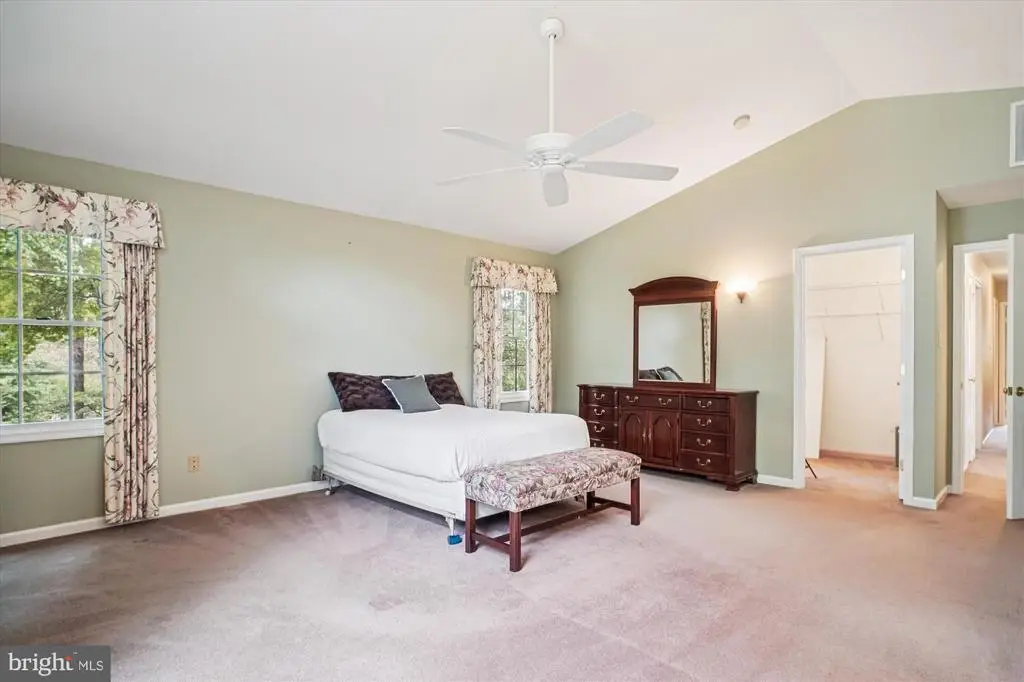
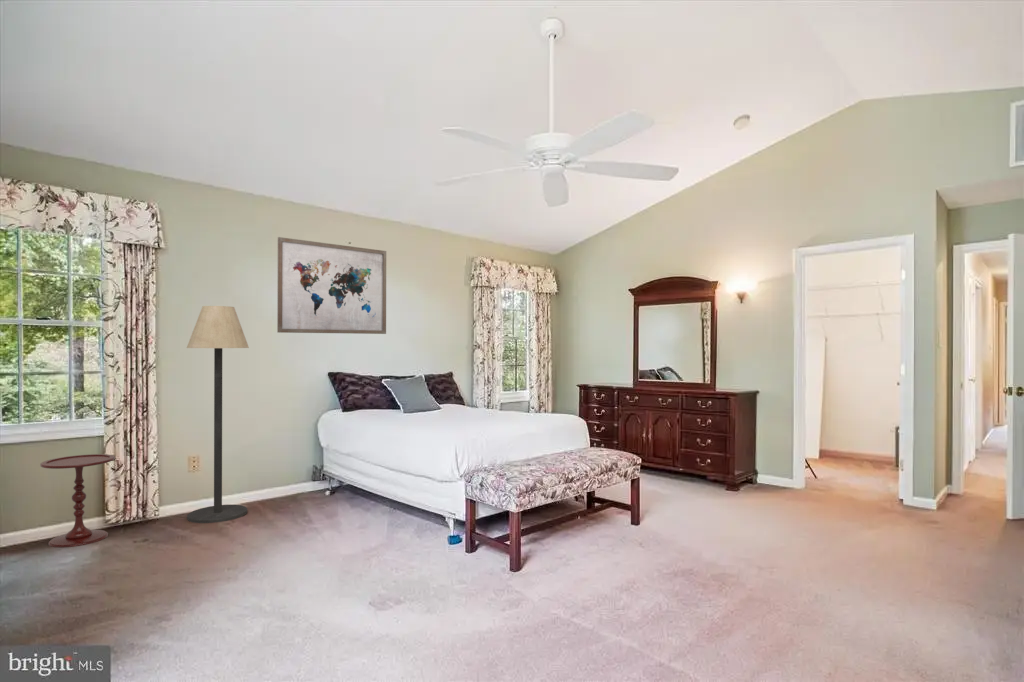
+ floor lamp [186,305,250,524]
+ side table [39,453,116,549]
+ wall art [276,236,387,335]
